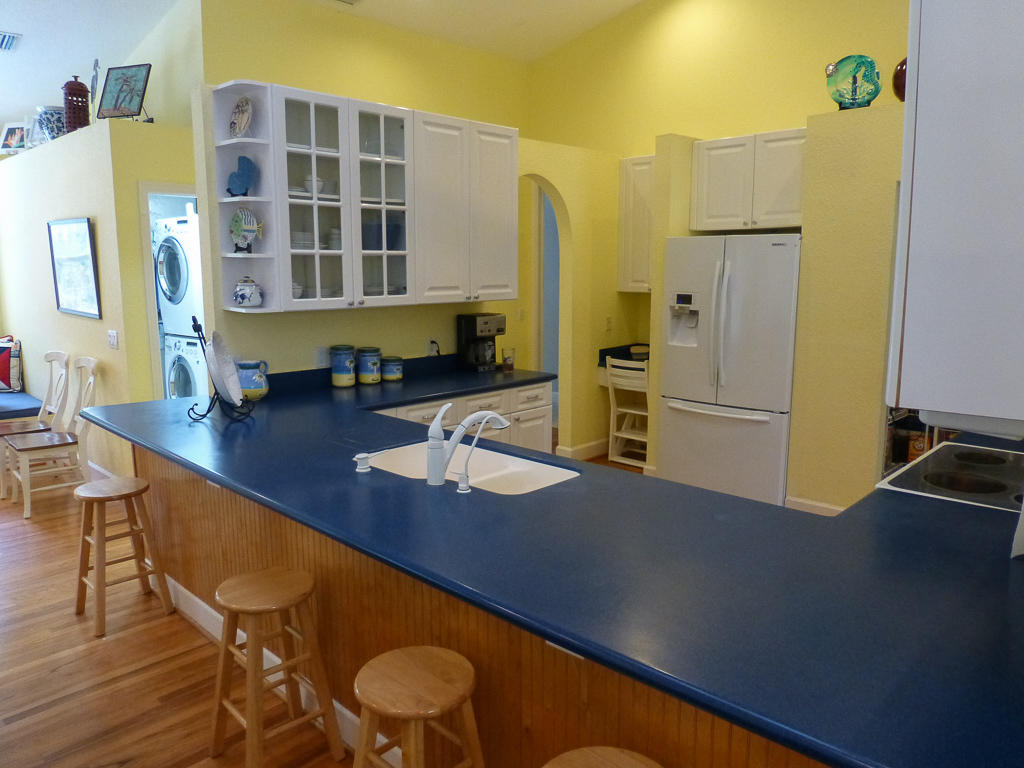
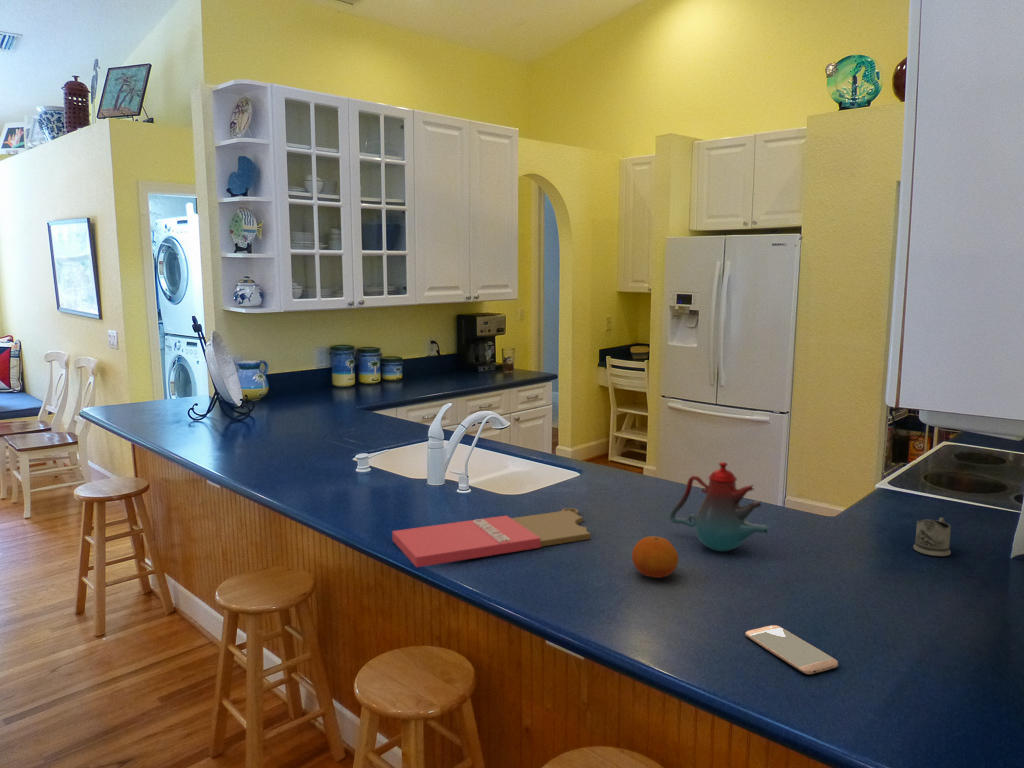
+ fruit [631,535,679,579]
+ smartphone [744,624,839,675]
+ teakettle [668,461,772,552]
+ tea glass holder [912,517,952,557]
+ cutting board [391,507,592,568]
